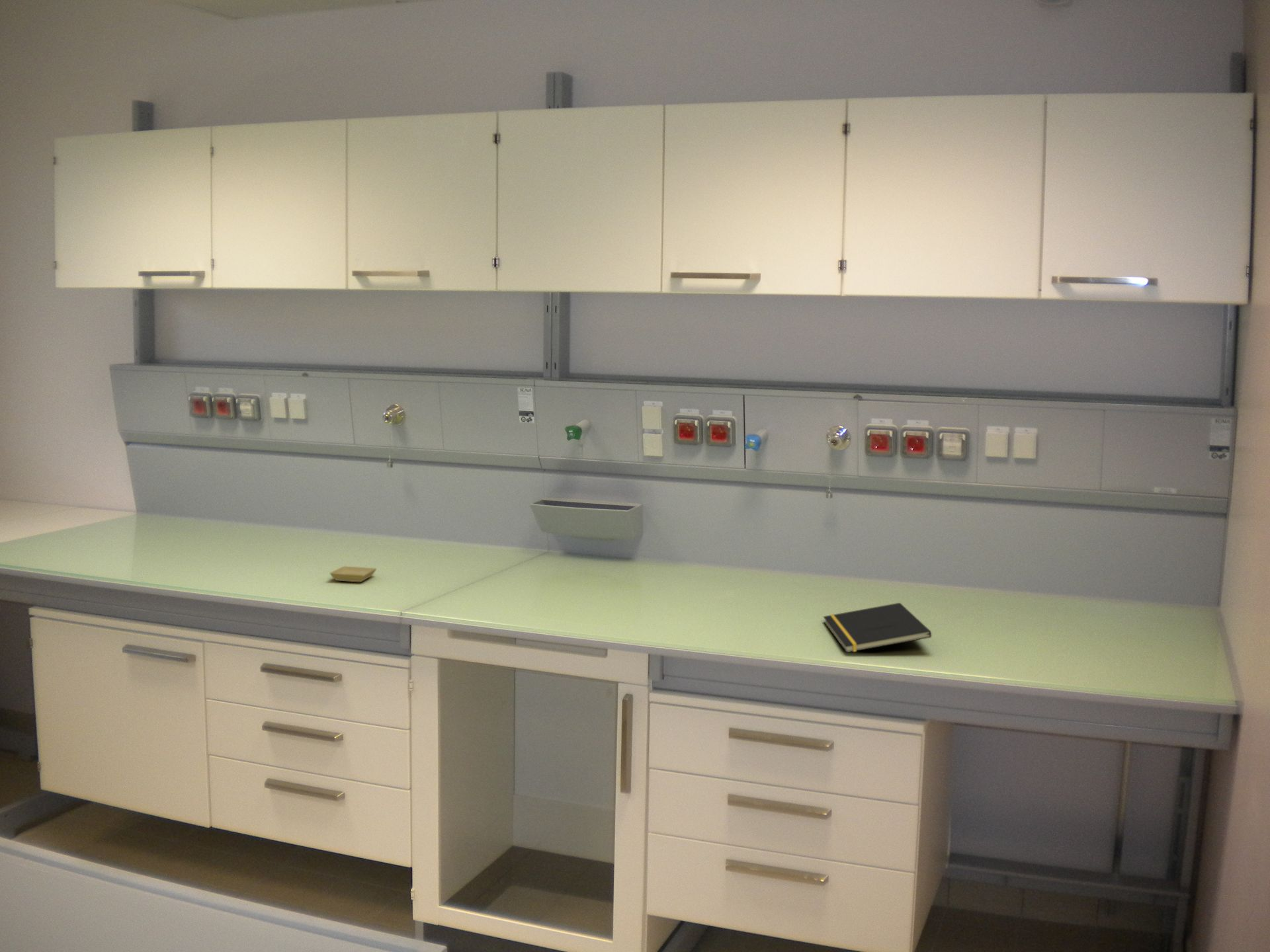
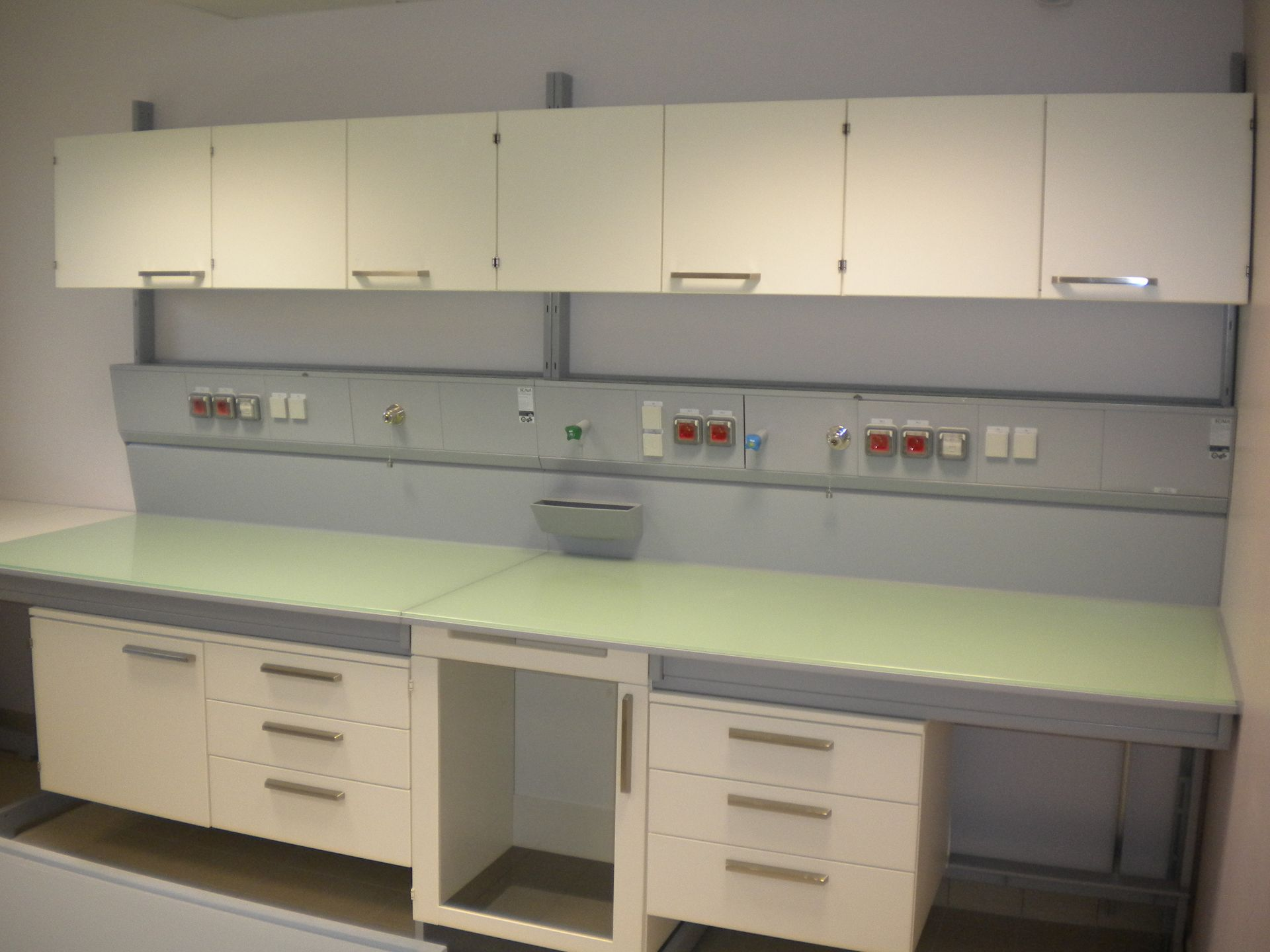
- notepad [823,602,932,653]
- saucer [329,565,377,583]
